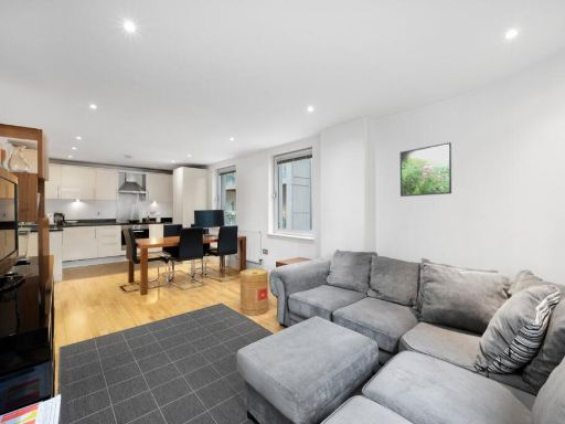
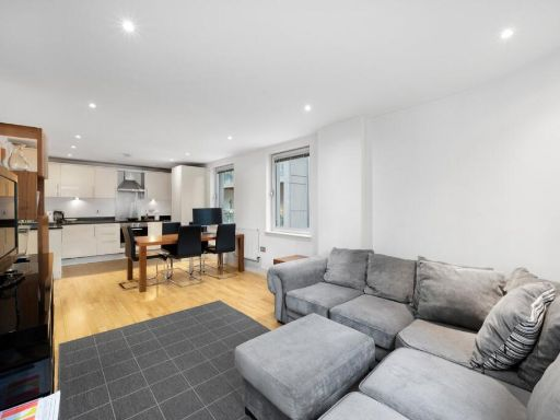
- basket [238,267,269,317]
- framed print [399,141,452,198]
